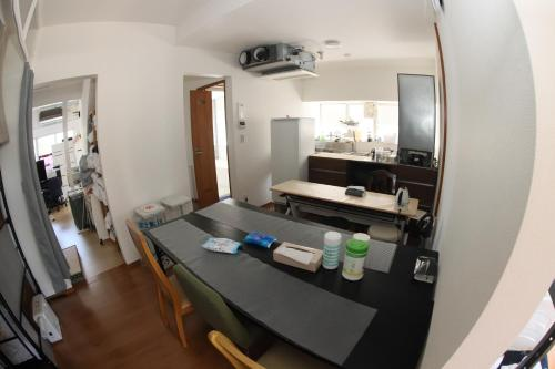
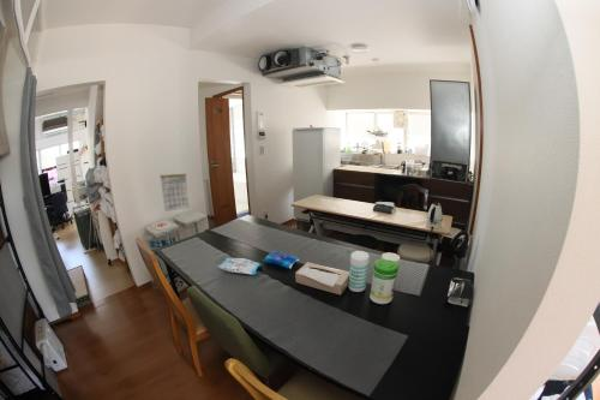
+ calendar [158,171,191,213]
